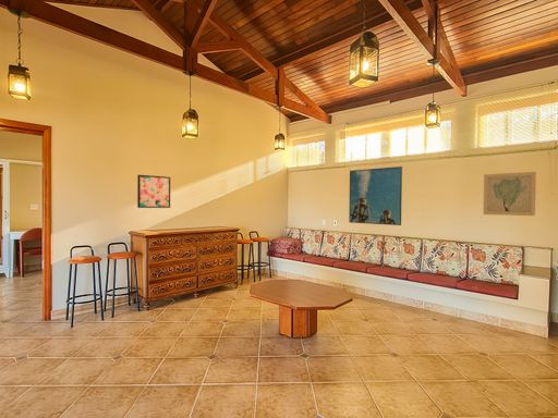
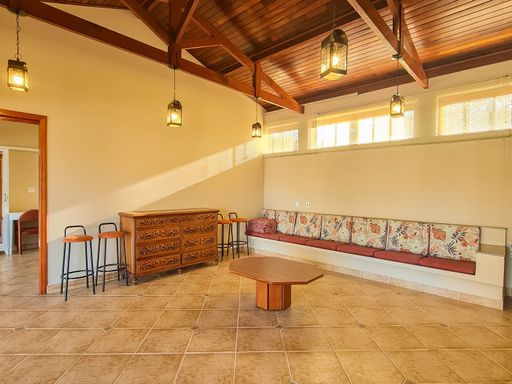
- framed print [348,165,403,226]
- wall art [482,171,537,217]
- wall art [136,174,171,209]
